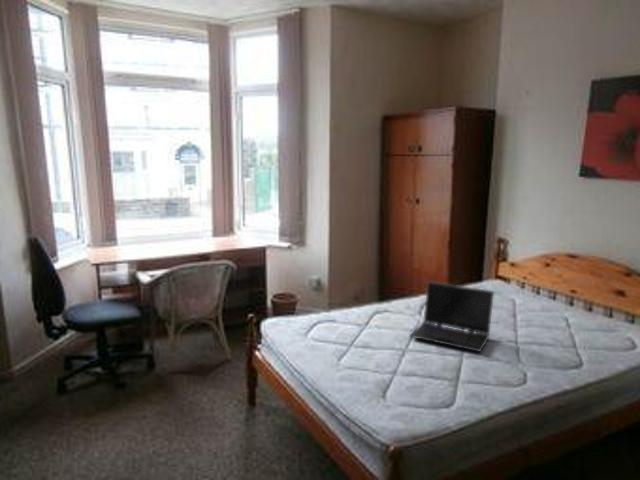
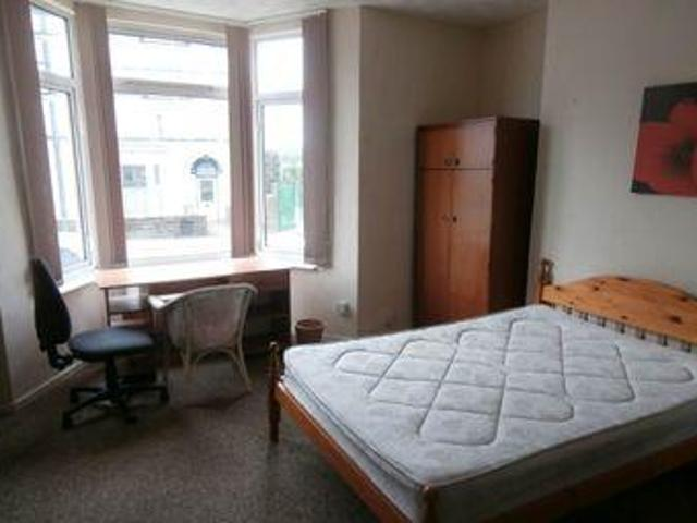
- laptop computer [408,280,495,353]
